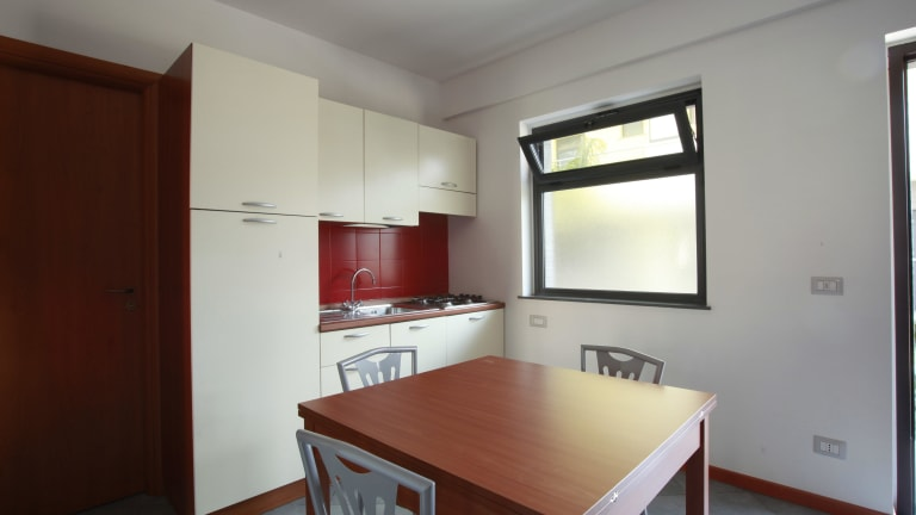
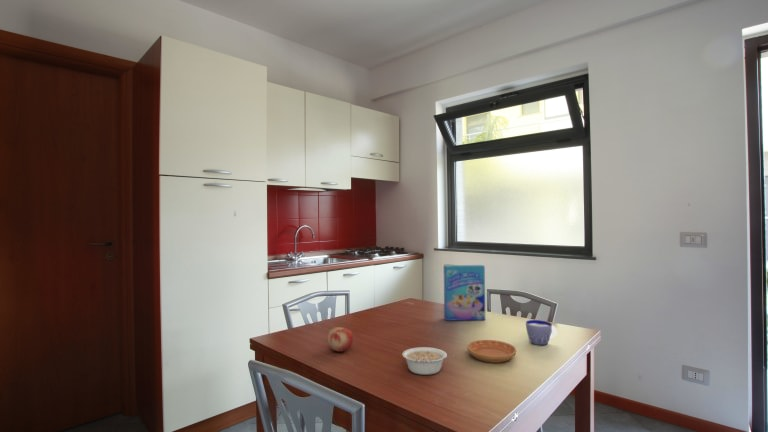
+ fruit [327,326,354,353]
+ saucer [466,339,517,364]
+ cereal box [443,264,486,322]
+ legume [401,346,454,376]
+ cup [525,319,558,346]
